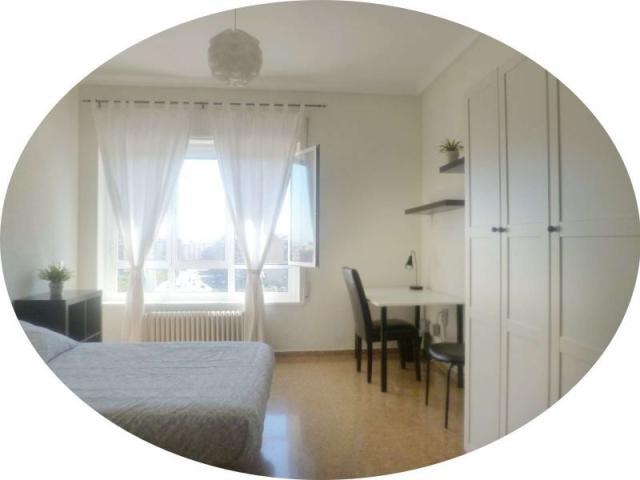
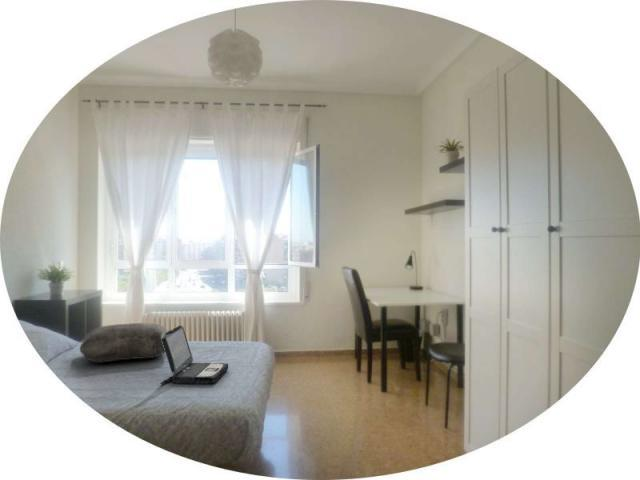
+ laptop [159,324,229,386]
+ cushion [79,322,168,364]
